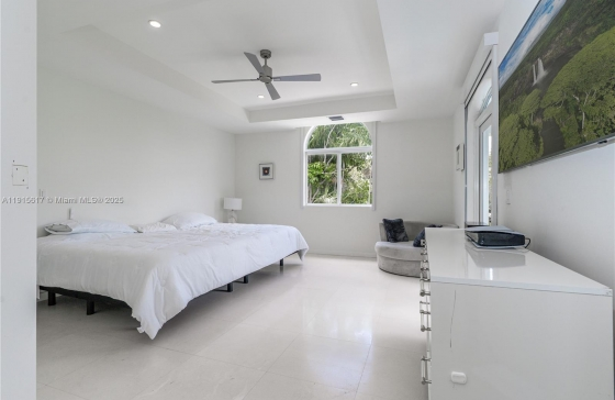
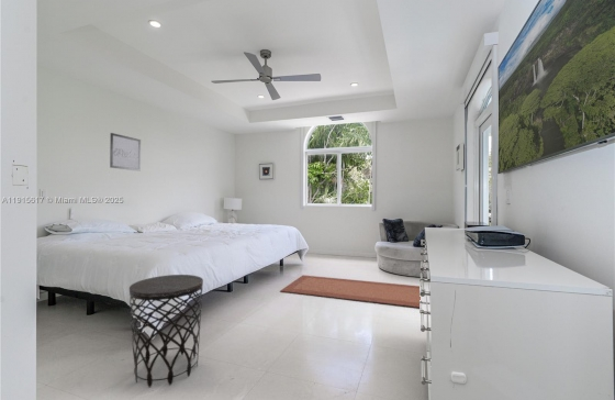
+ wall art [109,132,142,173]
+ rug [280,274,421,309]
+ side table [128,274,204,389]
